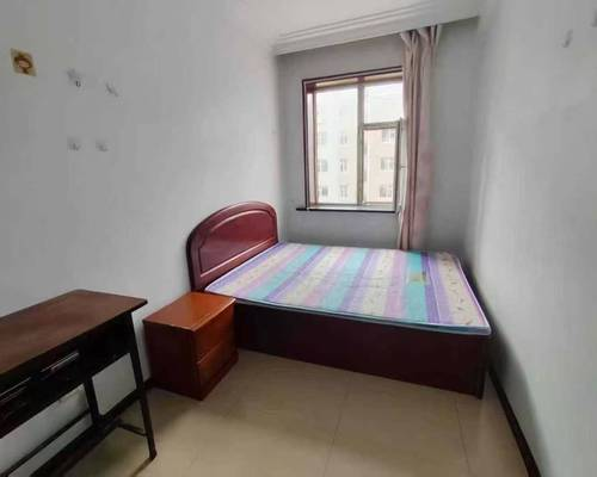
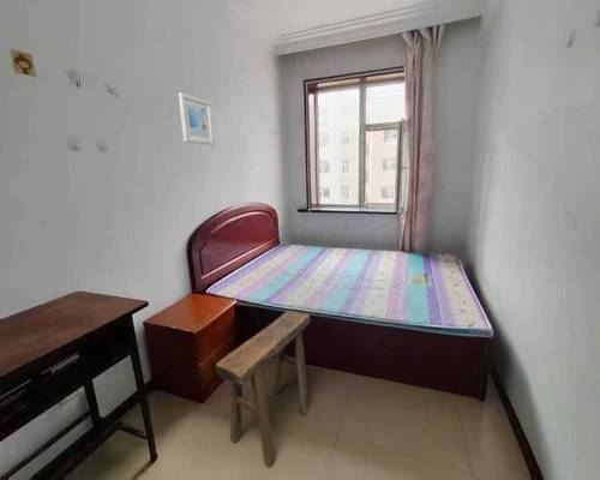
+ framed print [178,91,215,146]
+ stool [215,310,311,469]
